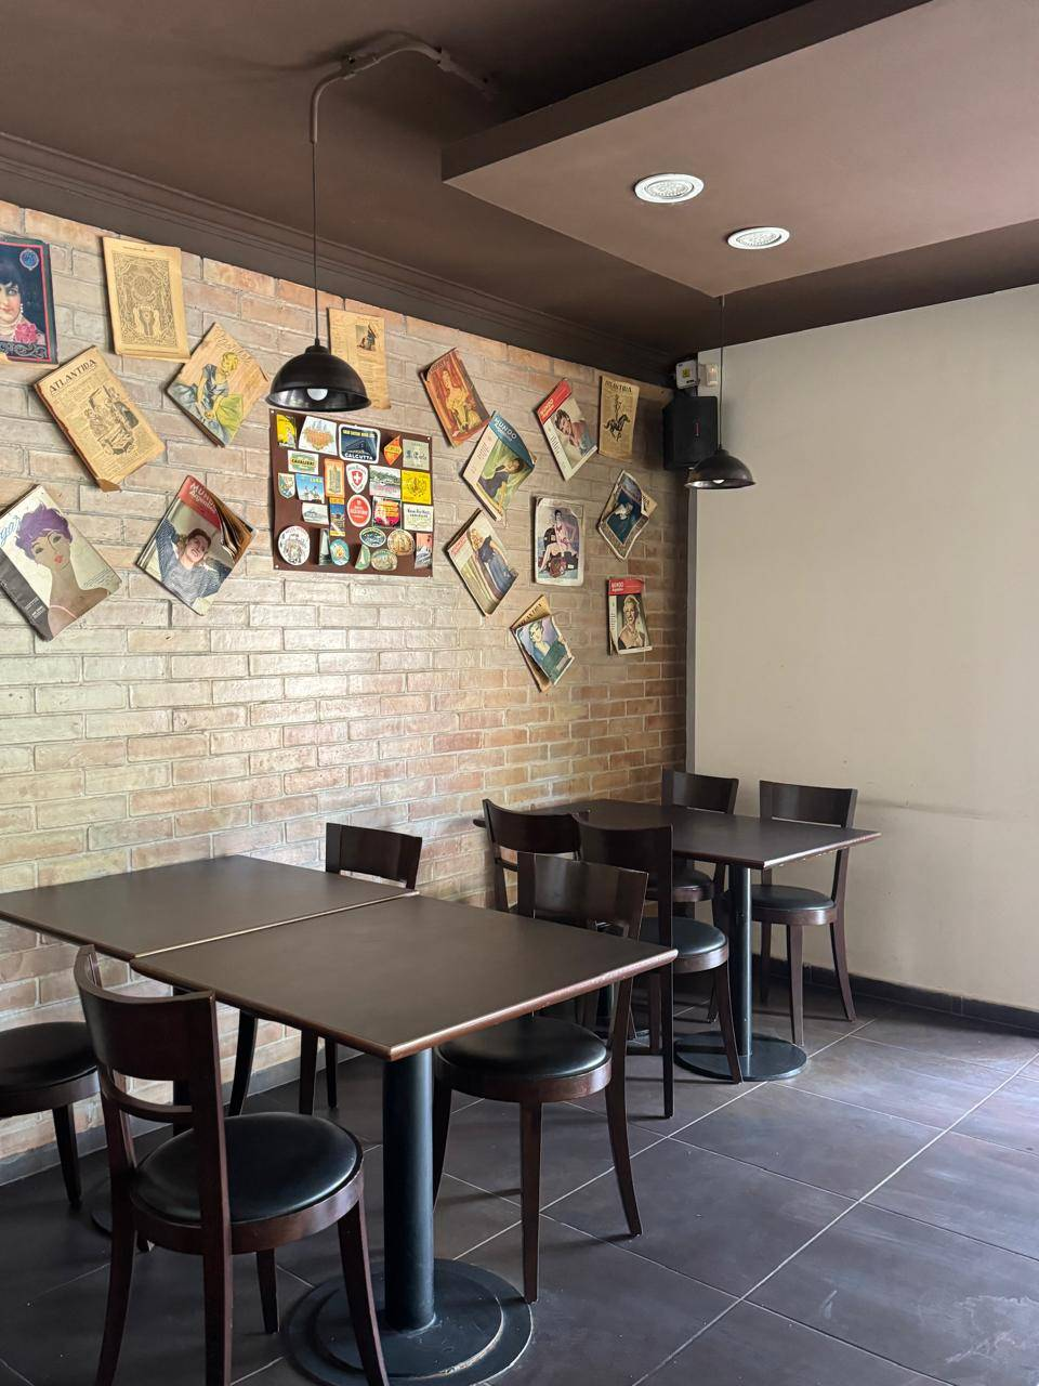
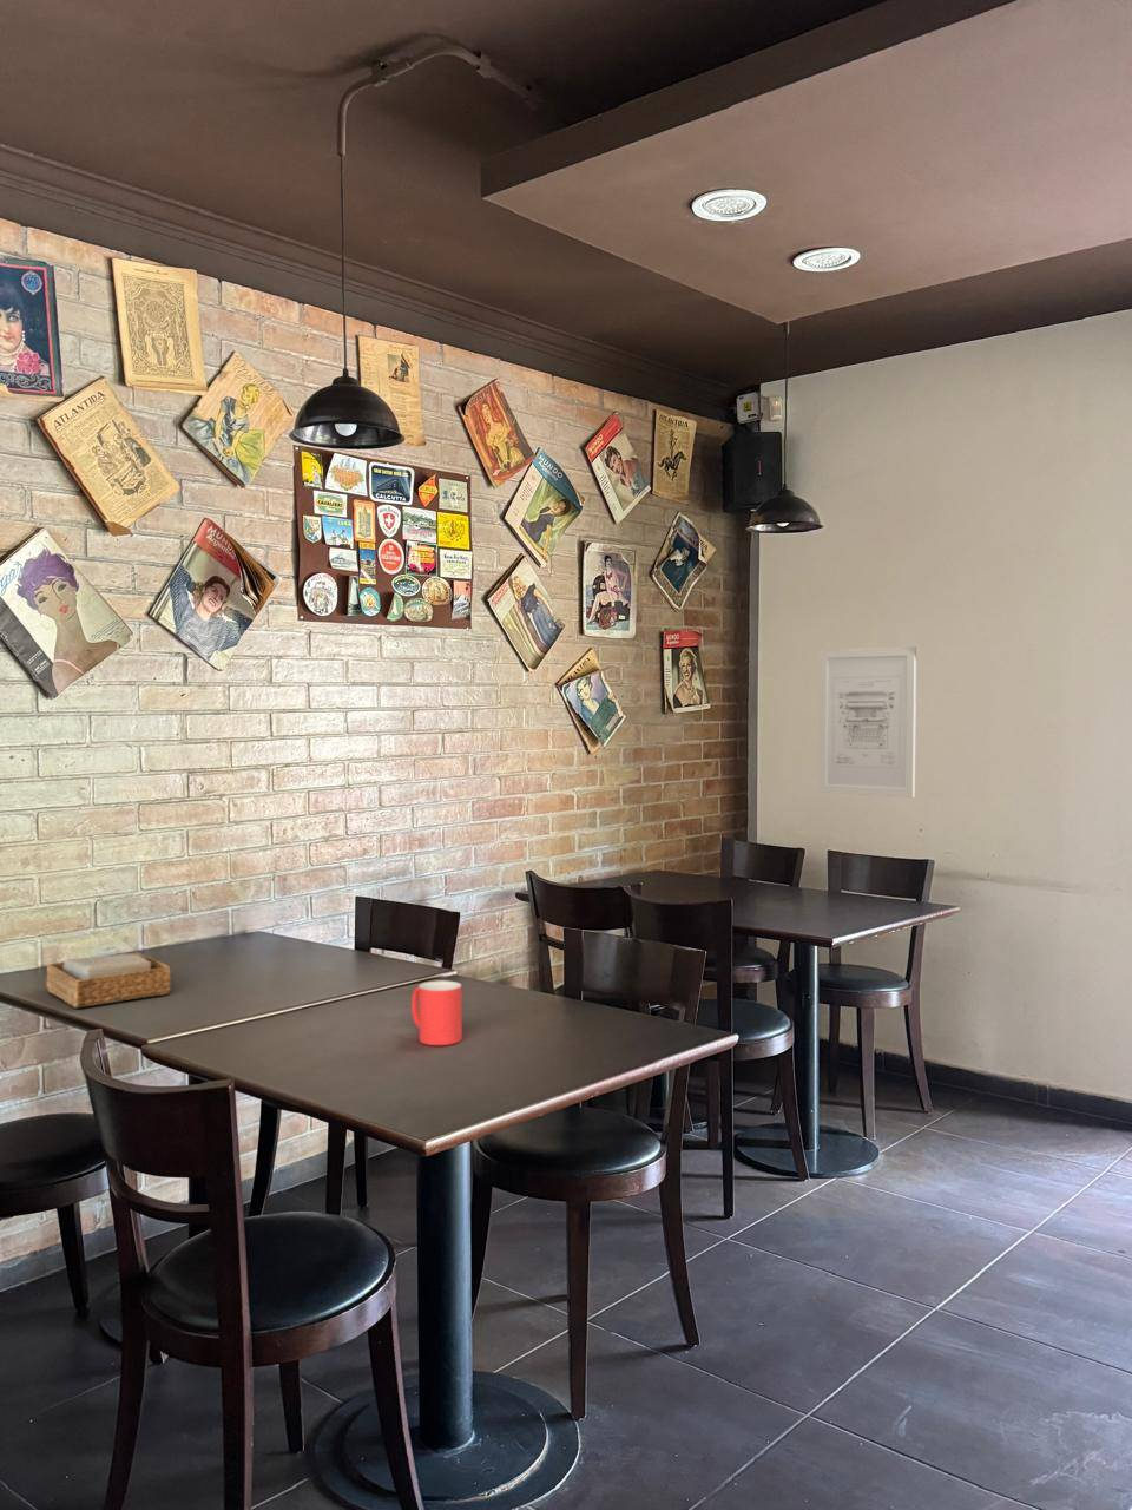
+ napkin holder [45,951,172,1009]
+ wall art [818,647,918,799]
+ mug [410,980,464,1046]
